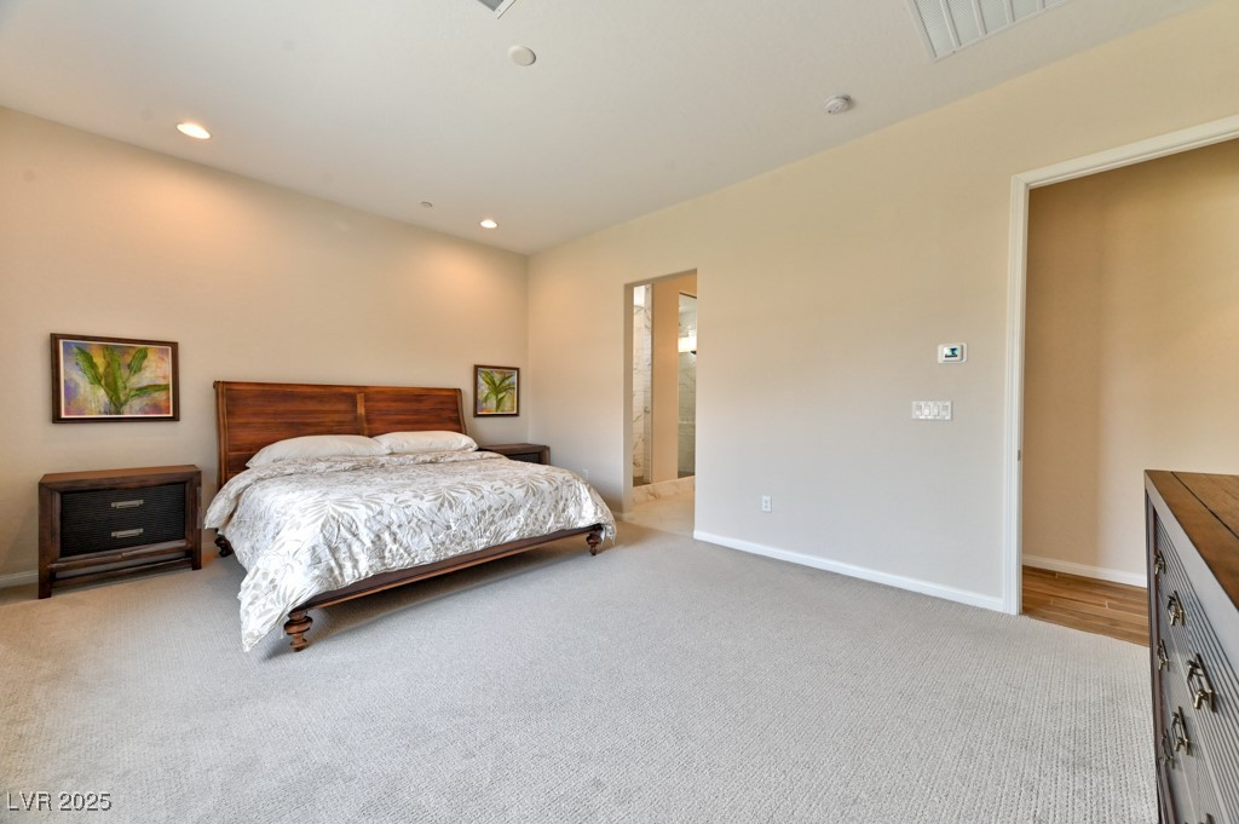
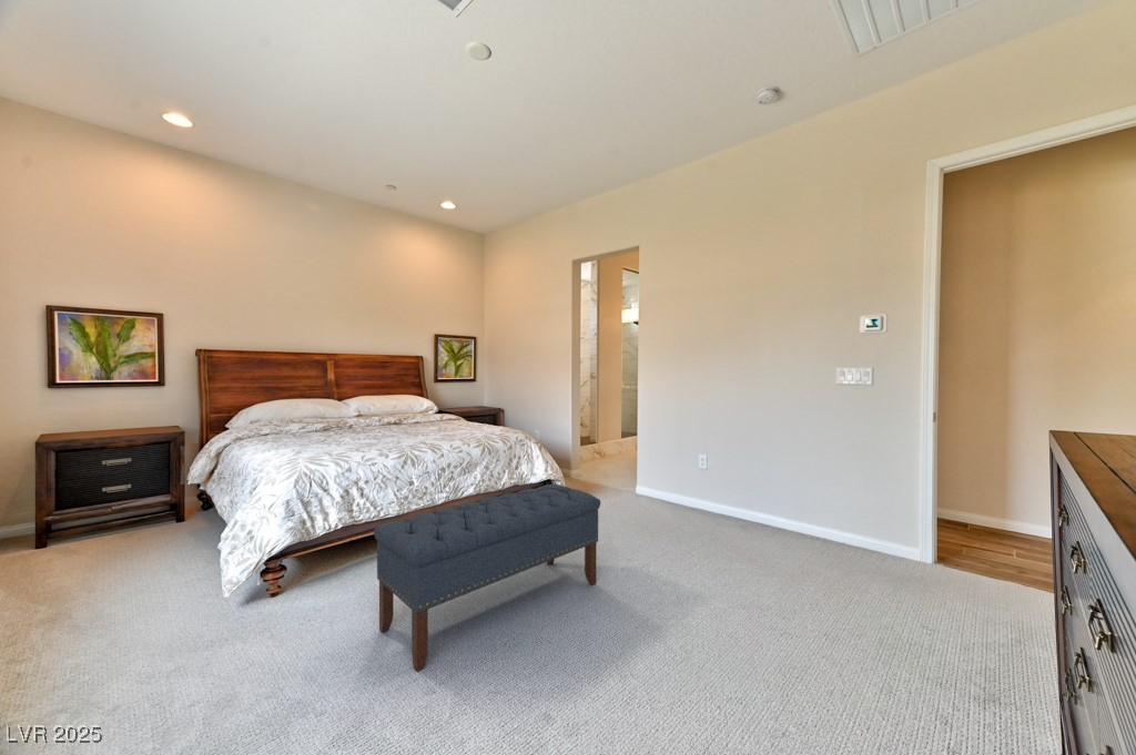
+ bench [373,483,601,673]
